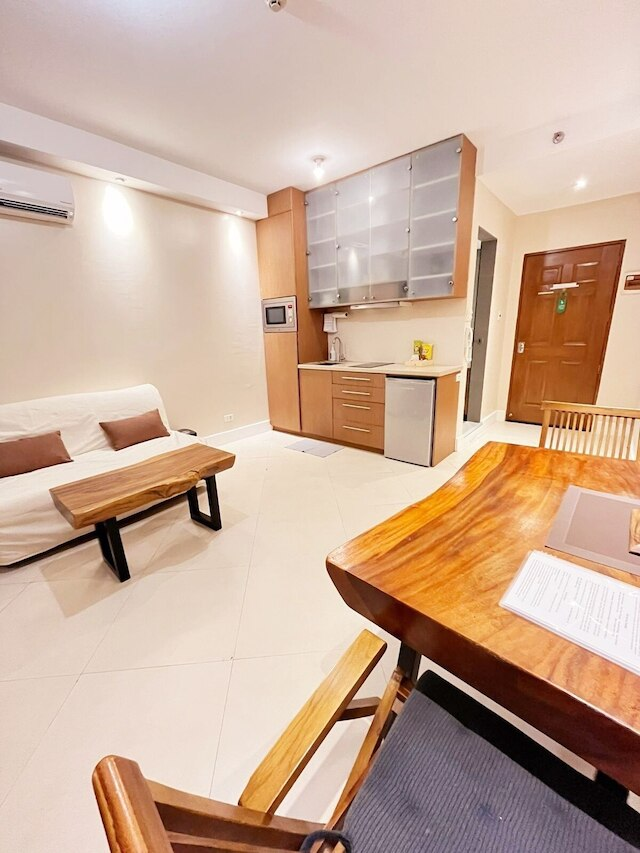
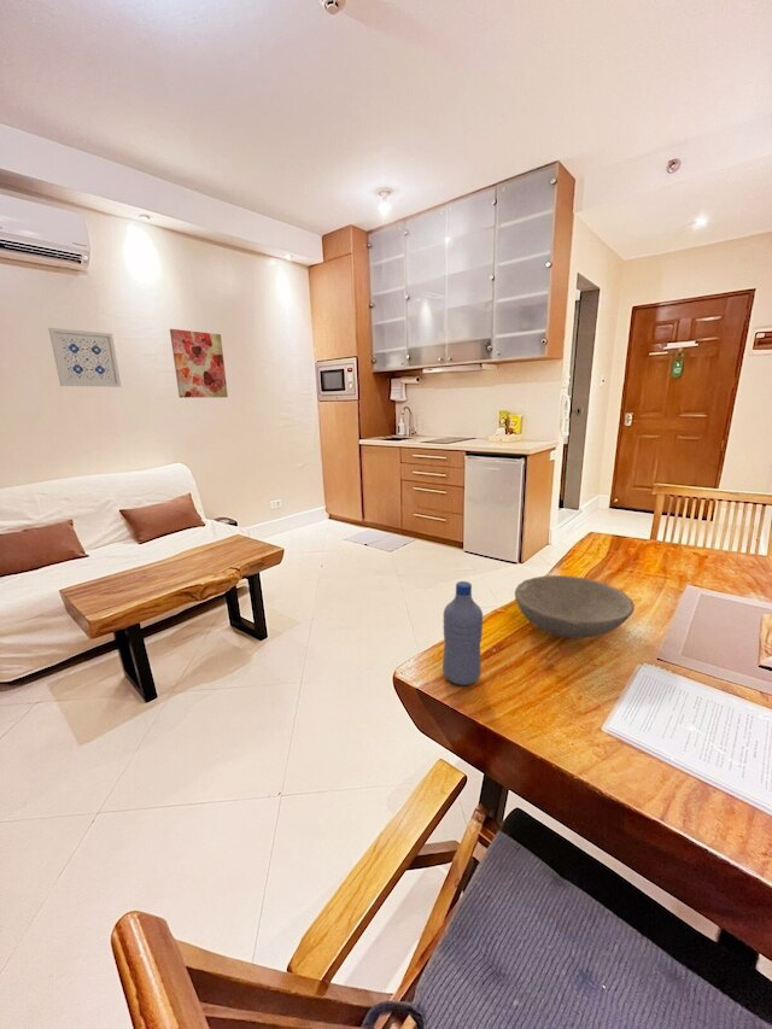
+ wall art [47,327,122,388]
+ water bottle [441,580,484,686]
+ bowl [514,574,636,639]
+ wall art [169,328,229,399]
